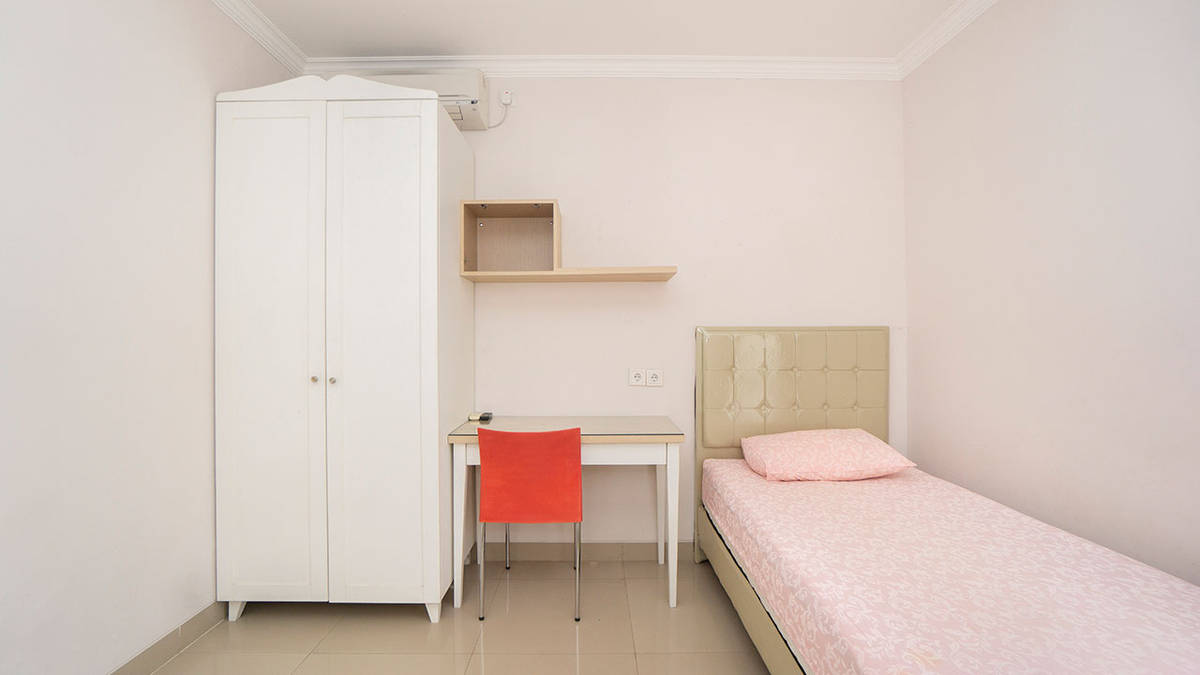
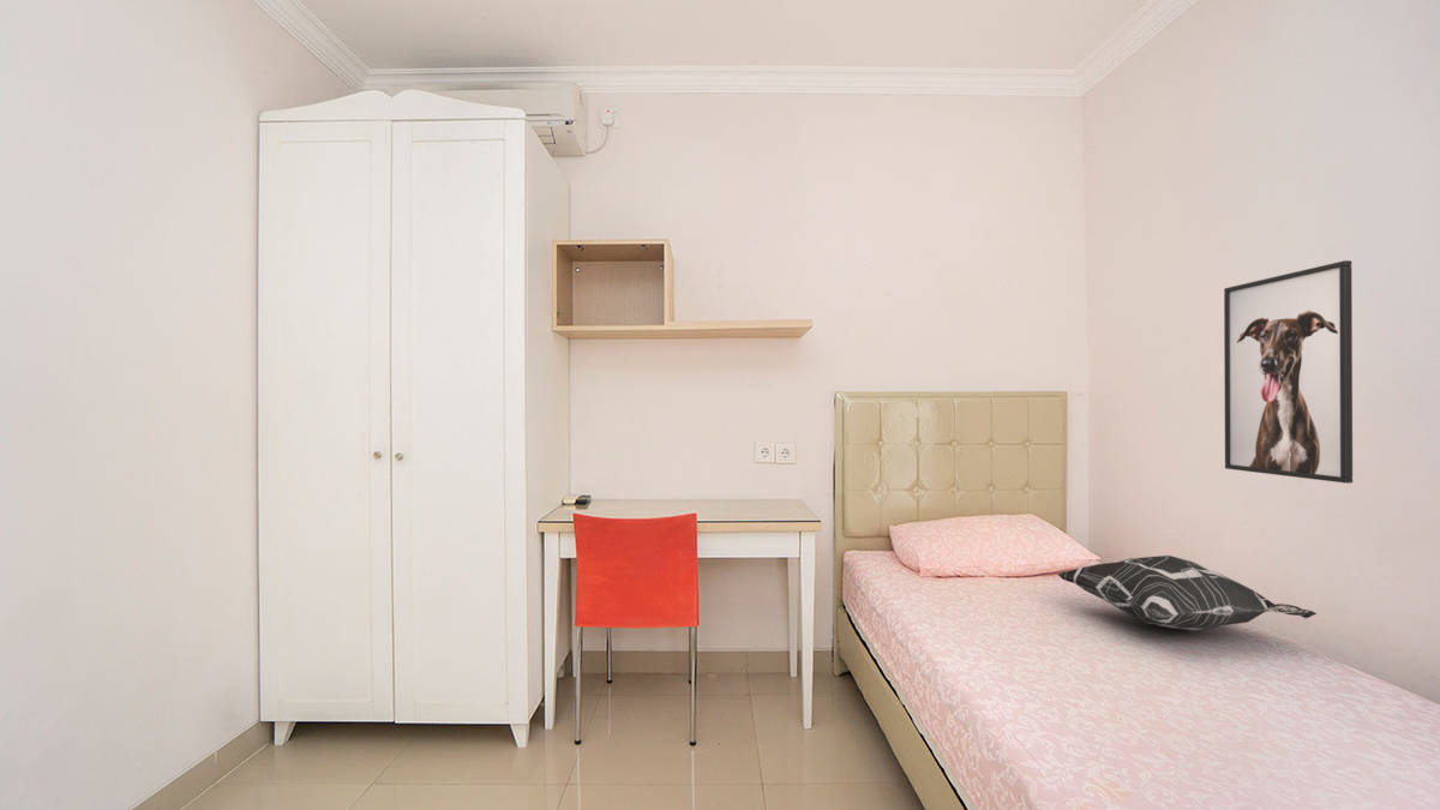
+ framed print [1223,259,1354,485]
+ decorative pillow [1056,554,1318,632]
